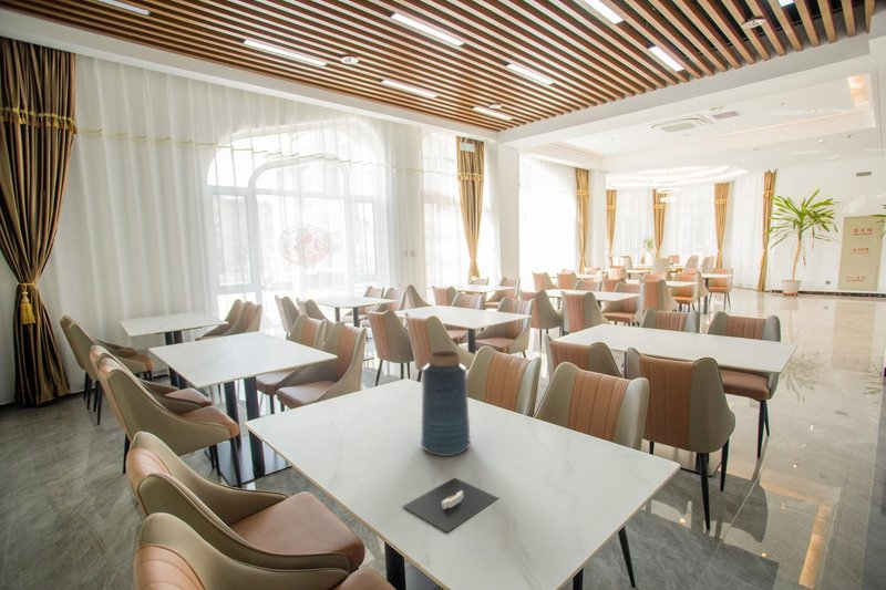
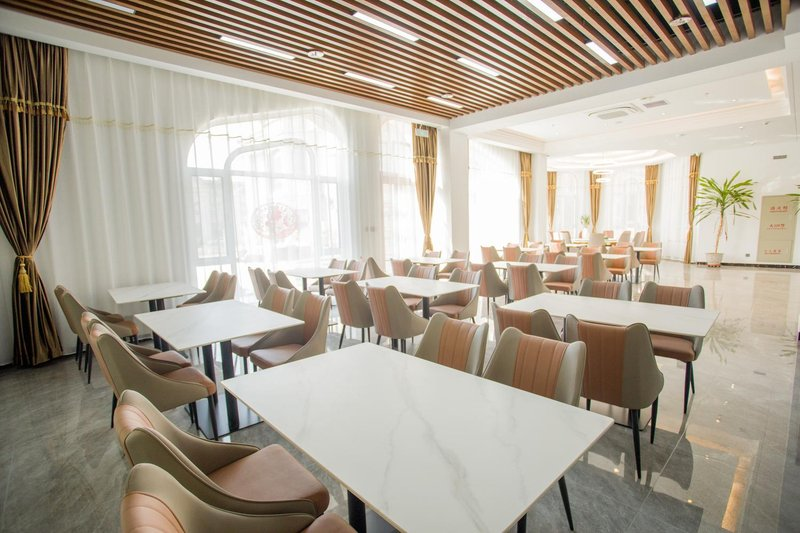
- vase [420,350,471,457]
- architectural model [402,477,499,534]
